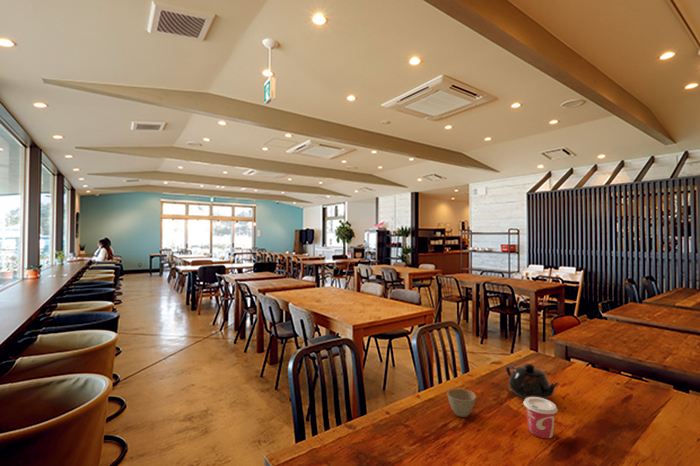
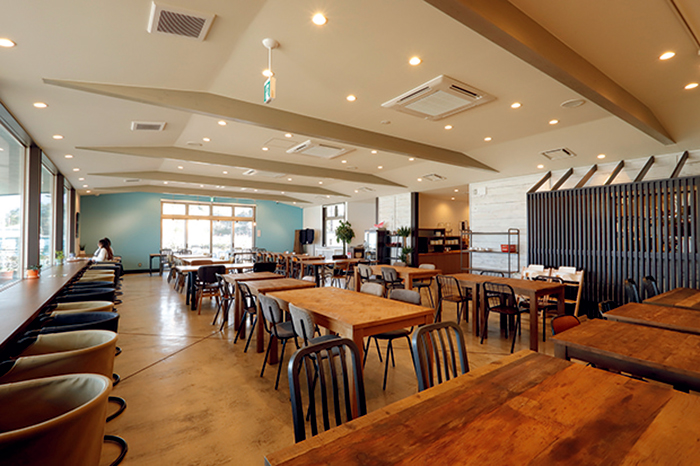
- cup [523,397,559,439]
- flower pot [446,388,477,418]
- teapot [505,362,561,400]
